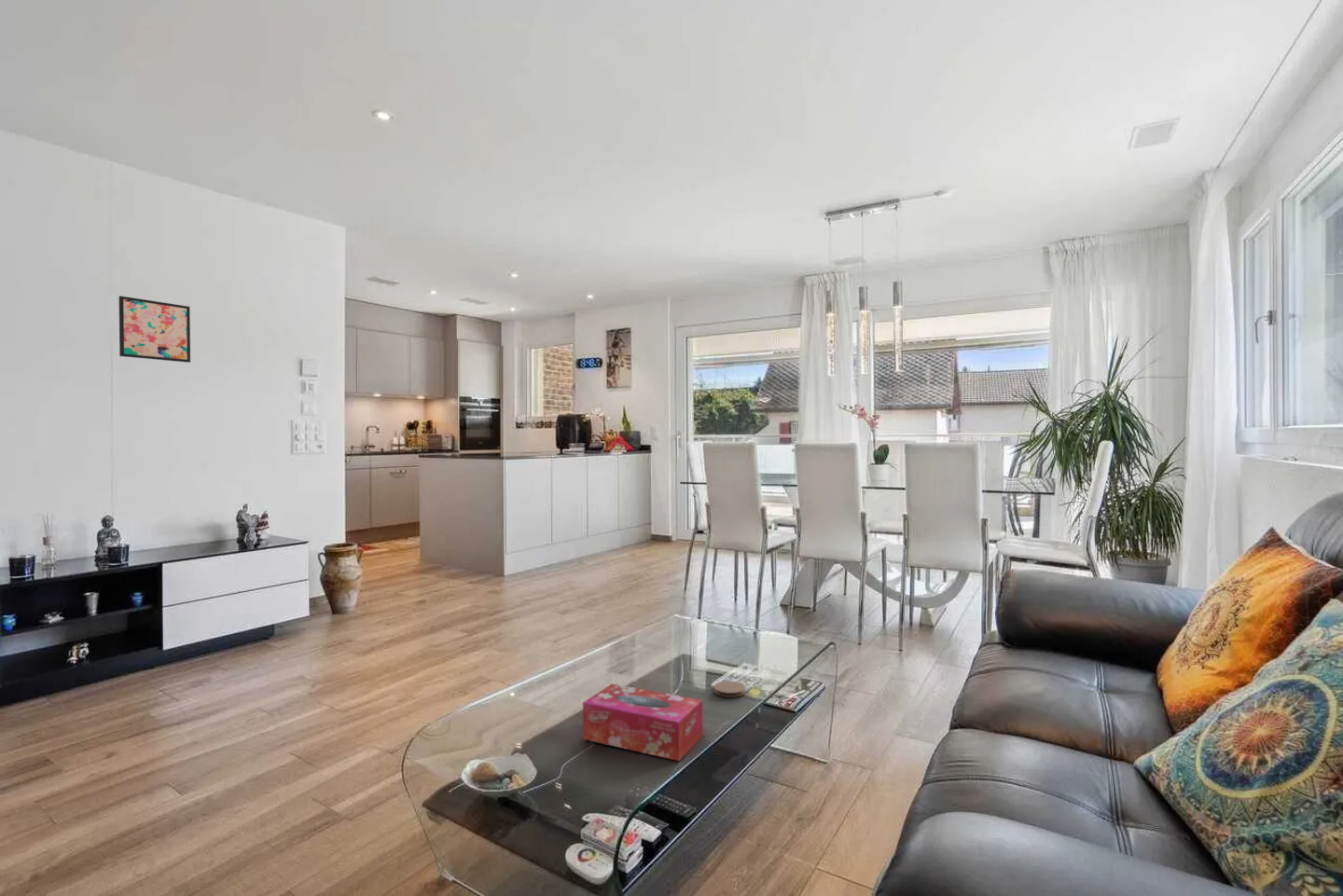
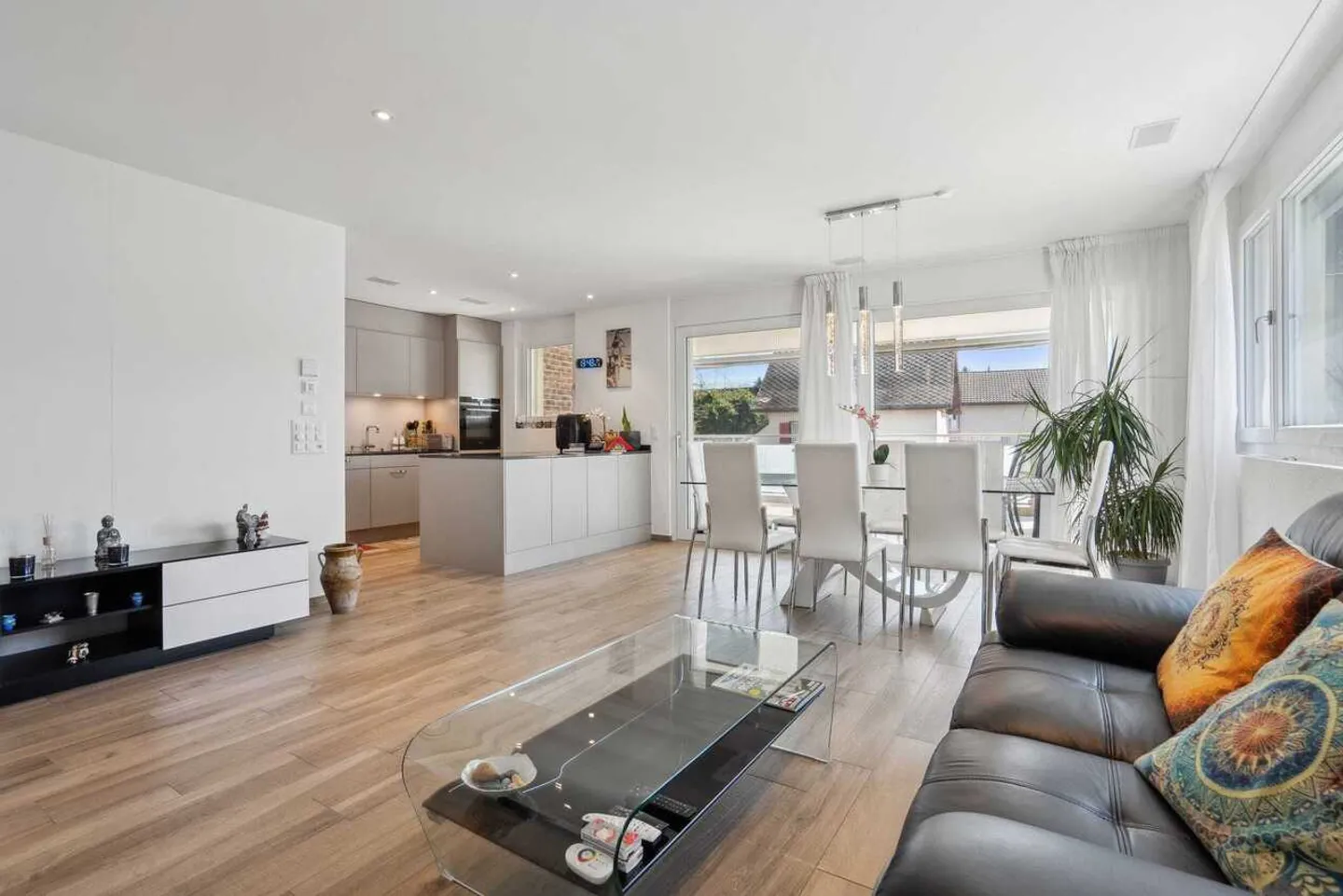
- coaster [713,680,746,698]
- tissue box [582,682,704,762]
- wall art [118,296,191,364]
